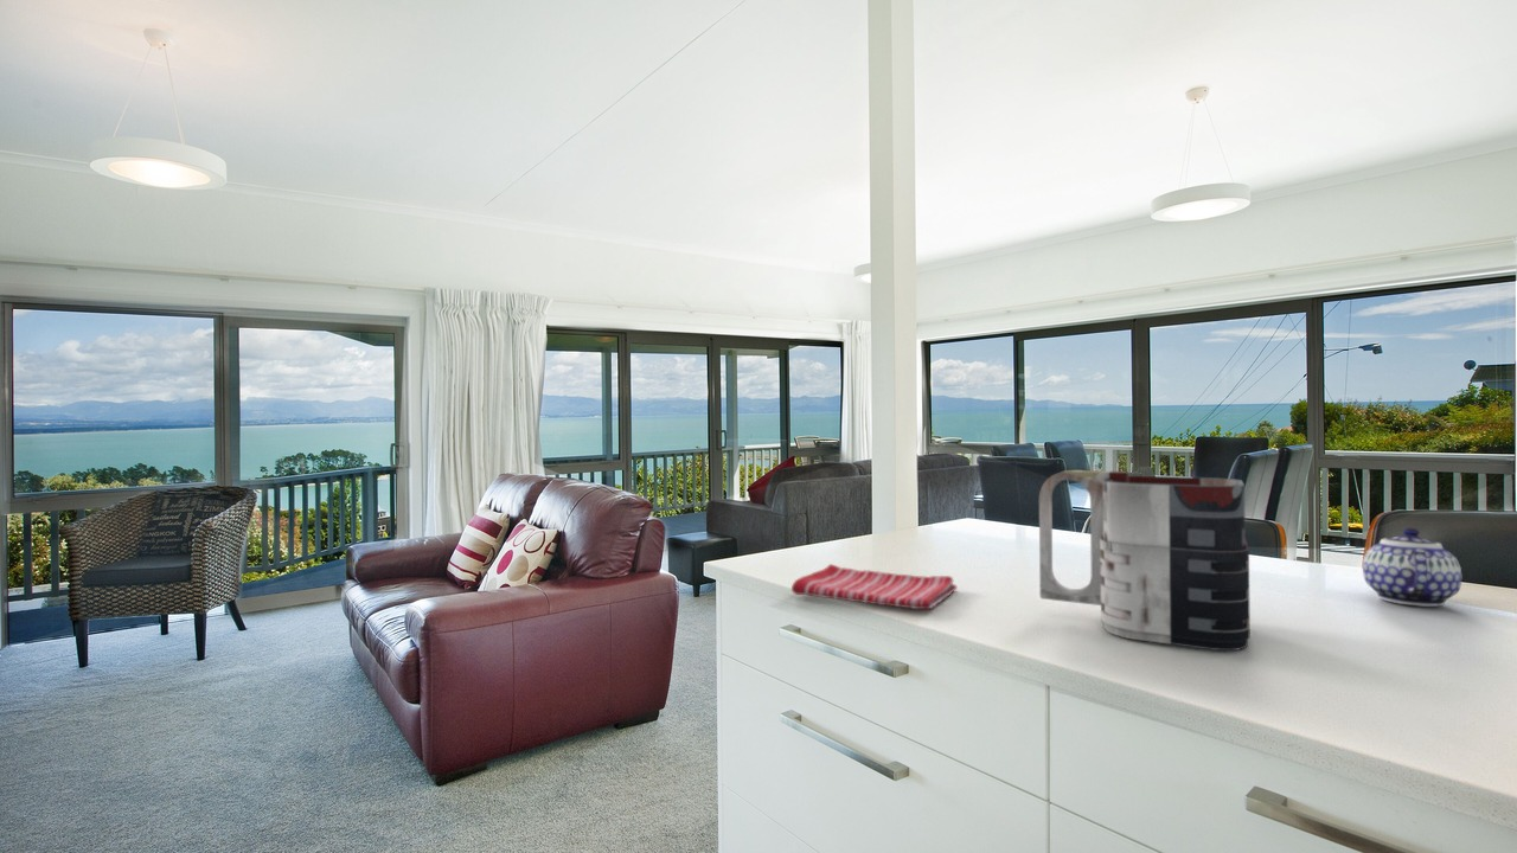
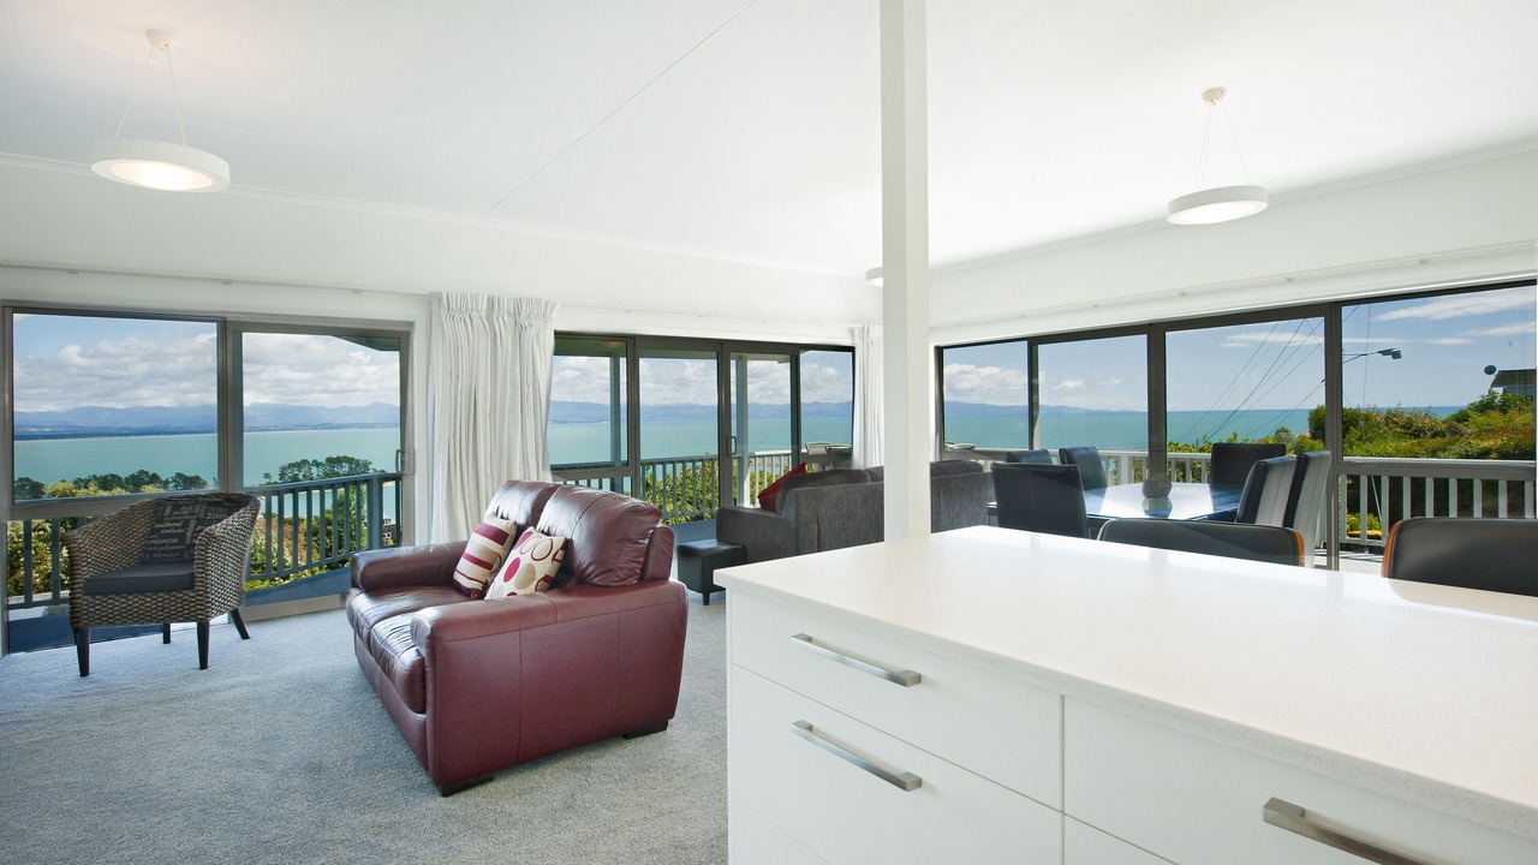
- dish towel [790,563,958,610]
- mug [1038,469,1252,652]
- teapot [1362,526,1462,608]
